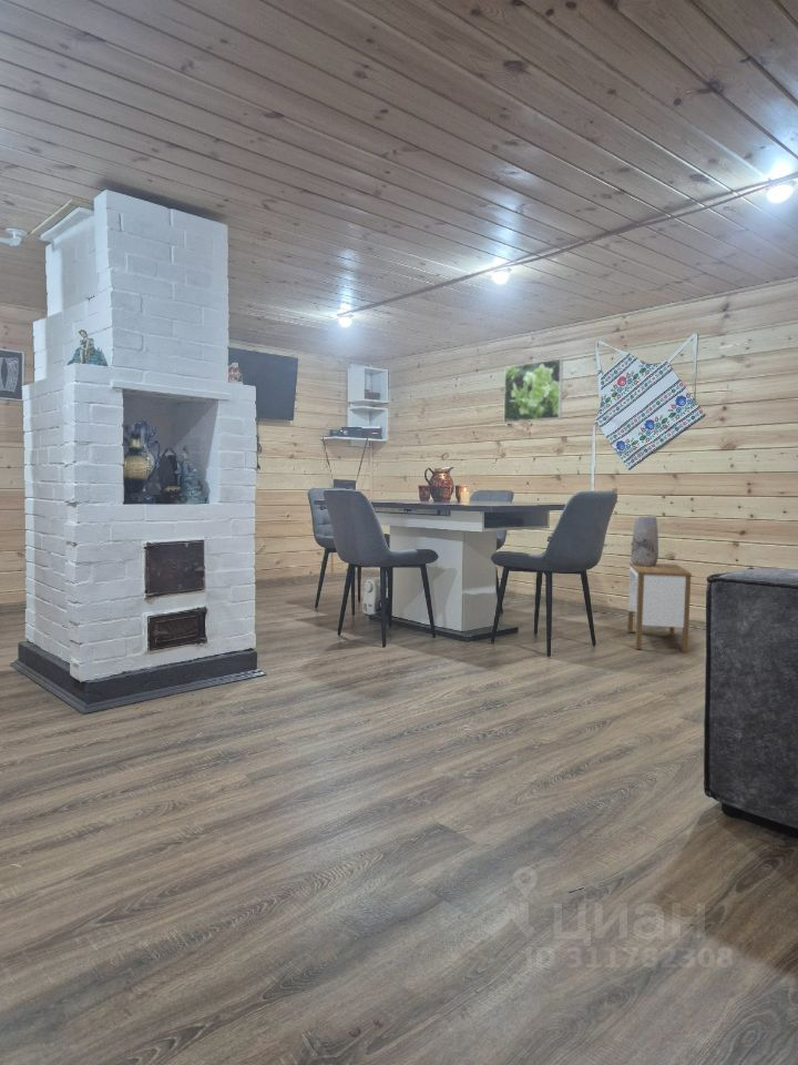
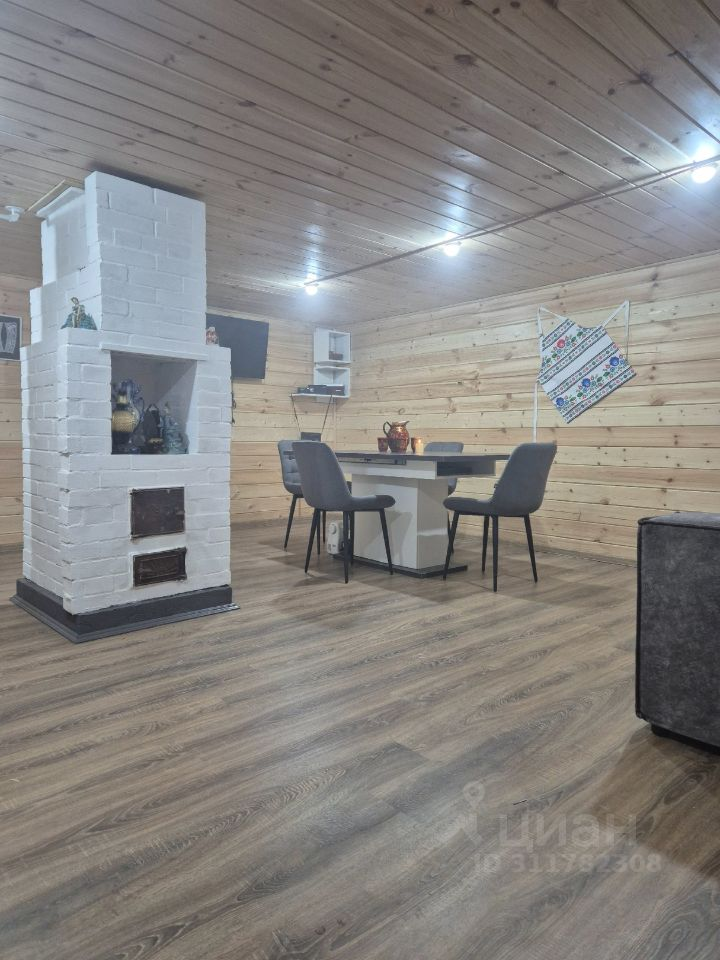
- vase [630,515,659,567]
- nightstand [626,561,693,653]
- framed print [502,357,564,424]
